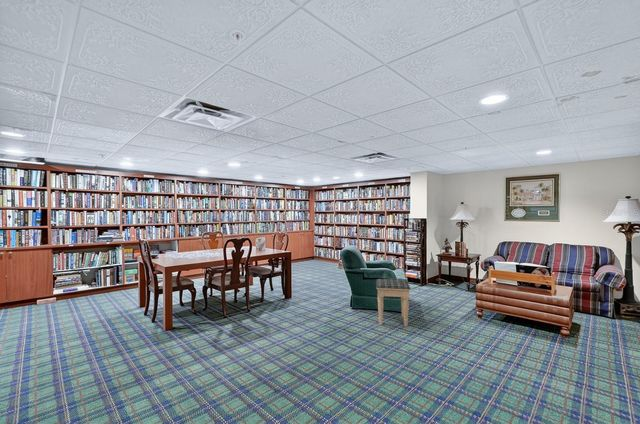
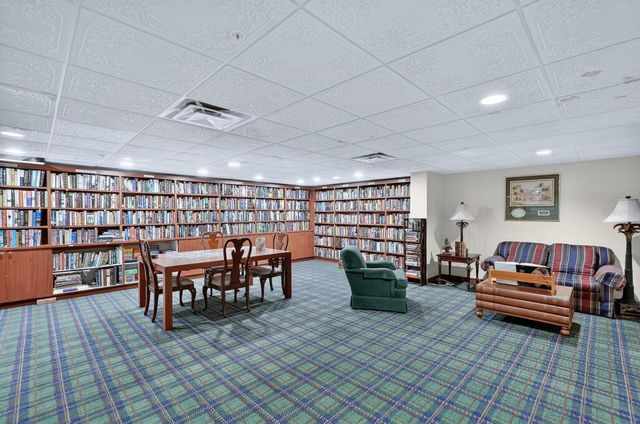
- footstool [375,278,412,327]
